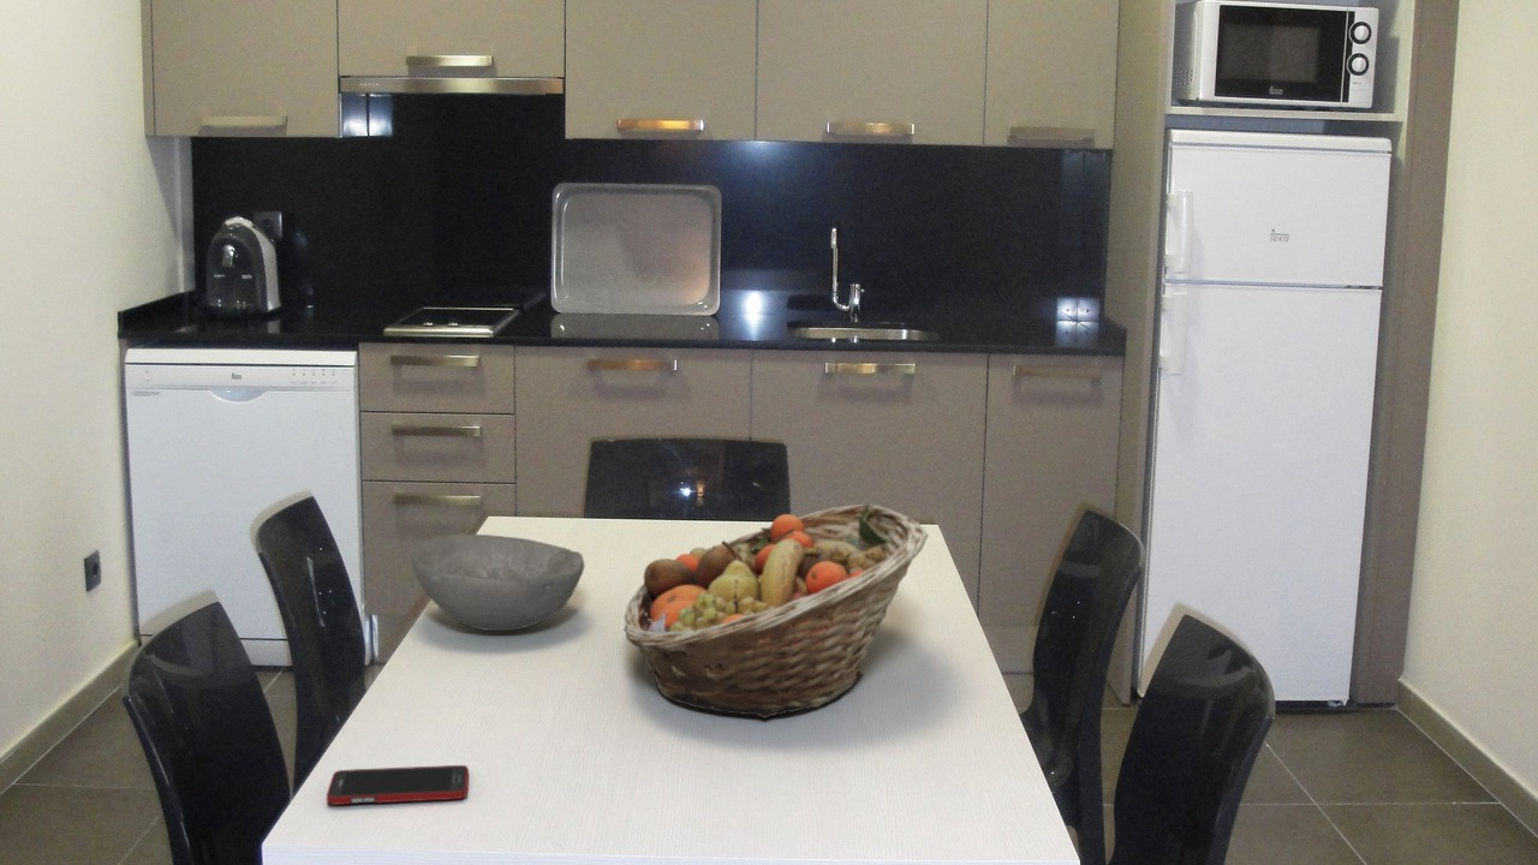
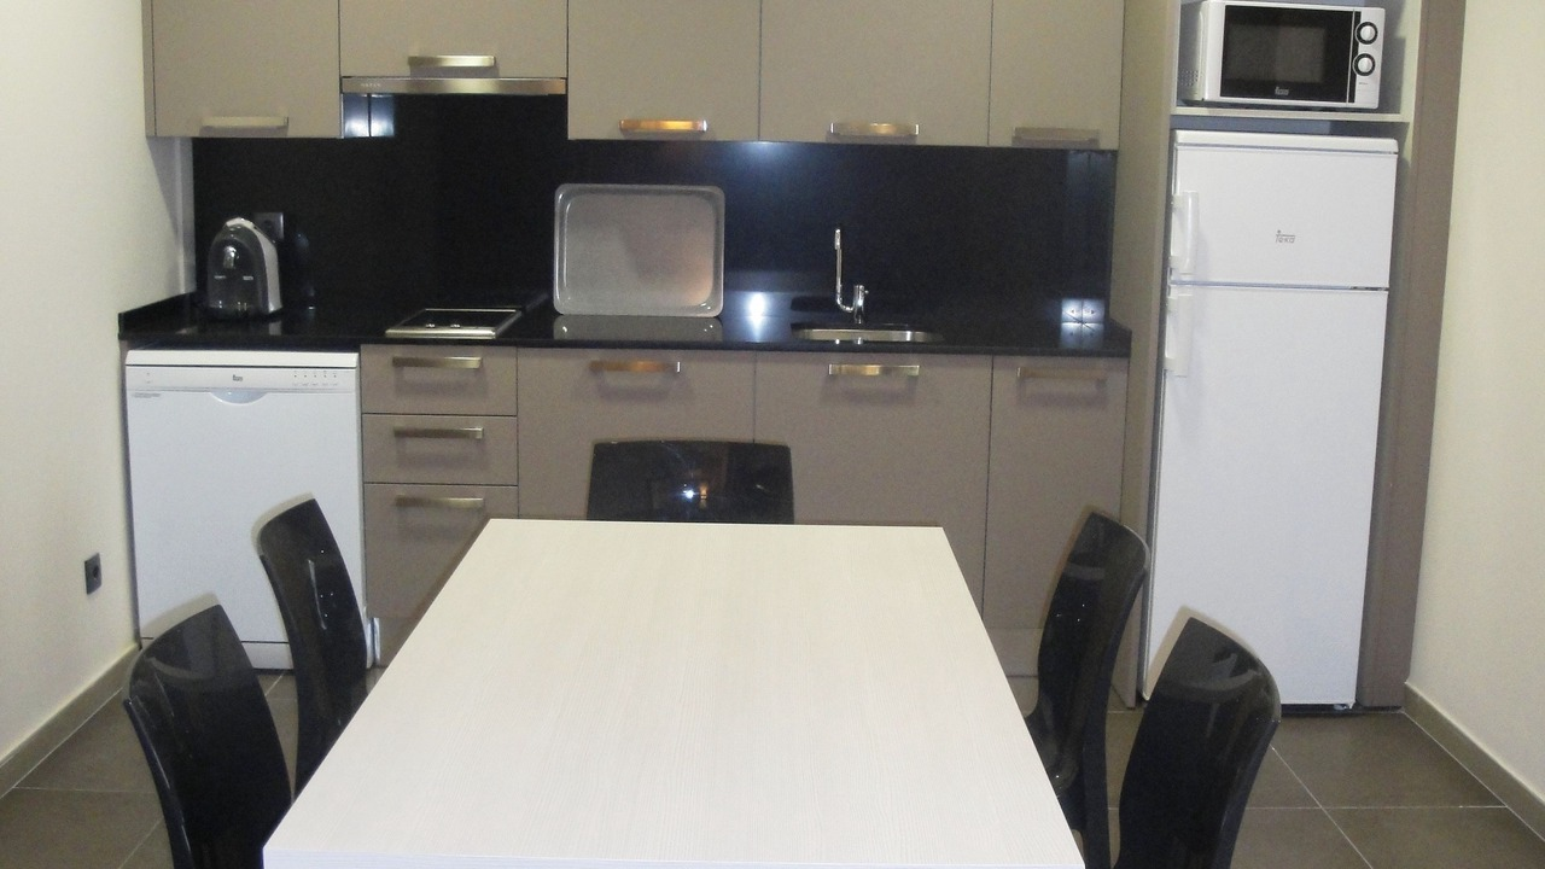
- bowl [411,532,585,632]
- fruit basket [622,502,930,720]
- cell phone [326,764,470,806]
